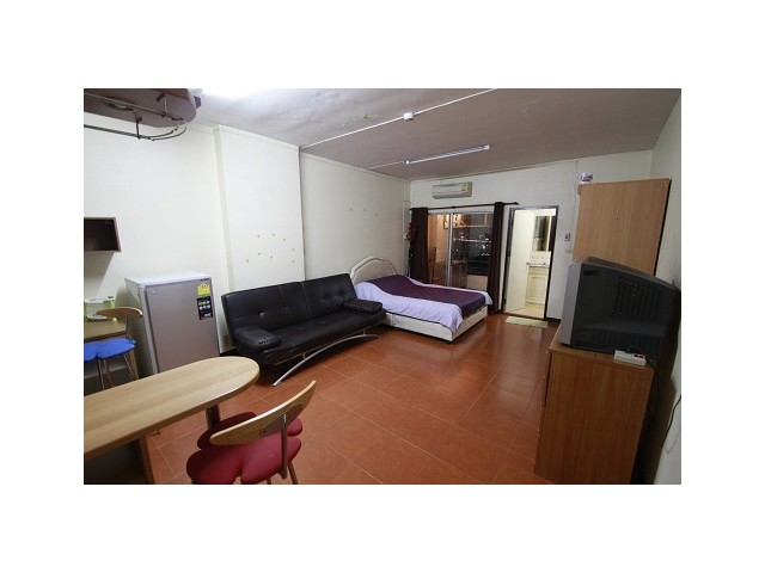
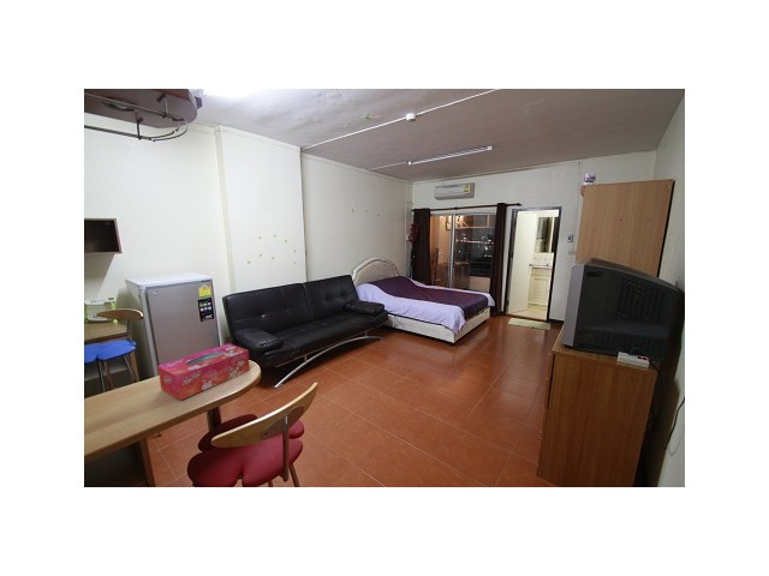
+ tissue box [156,342,251,402]
